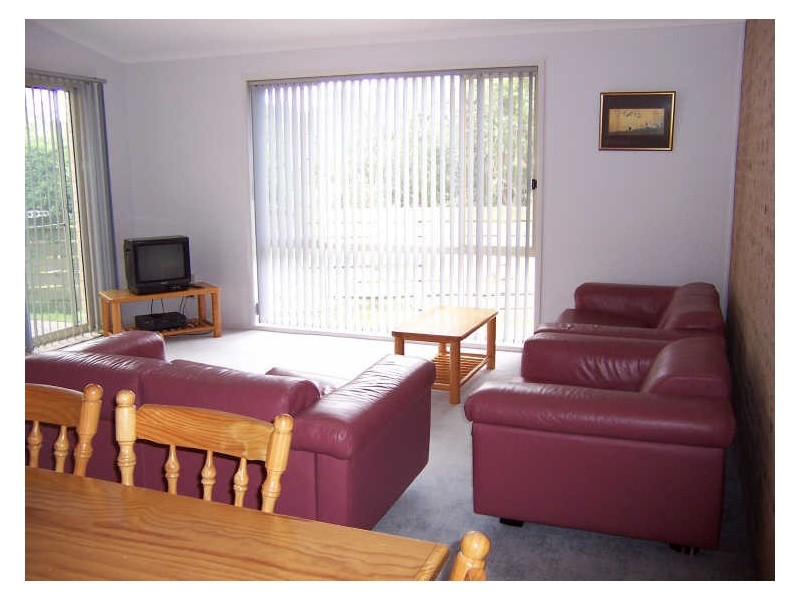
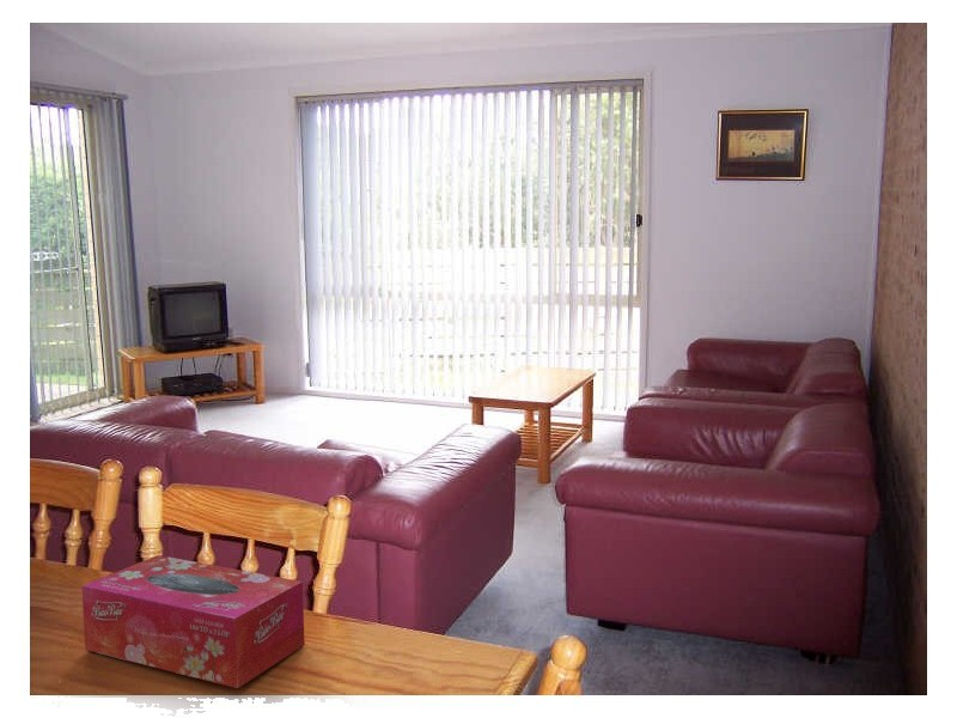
+ tissue box [80,554,306,689]
